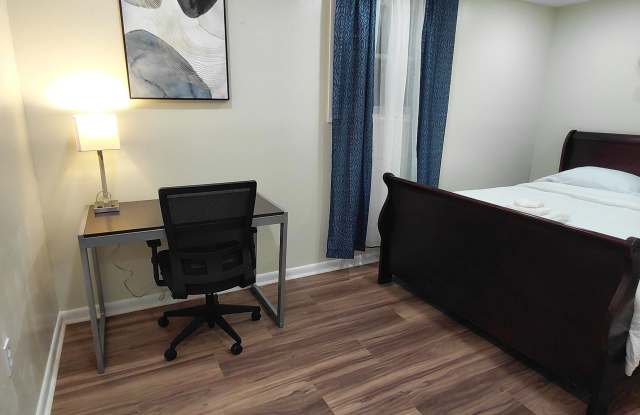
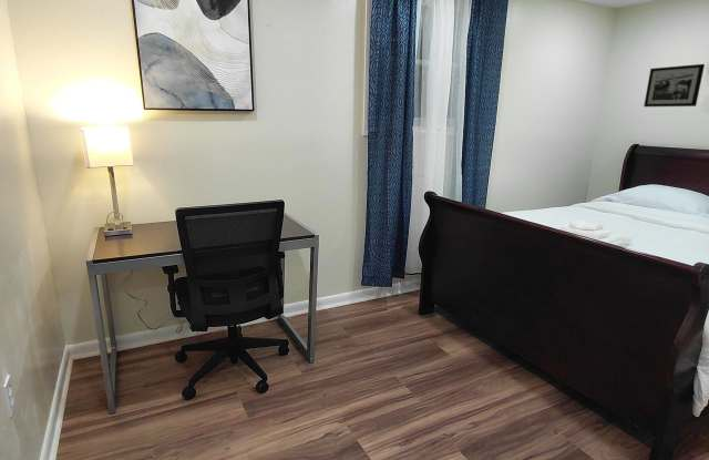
+ picture frame [643,63,706,108]
